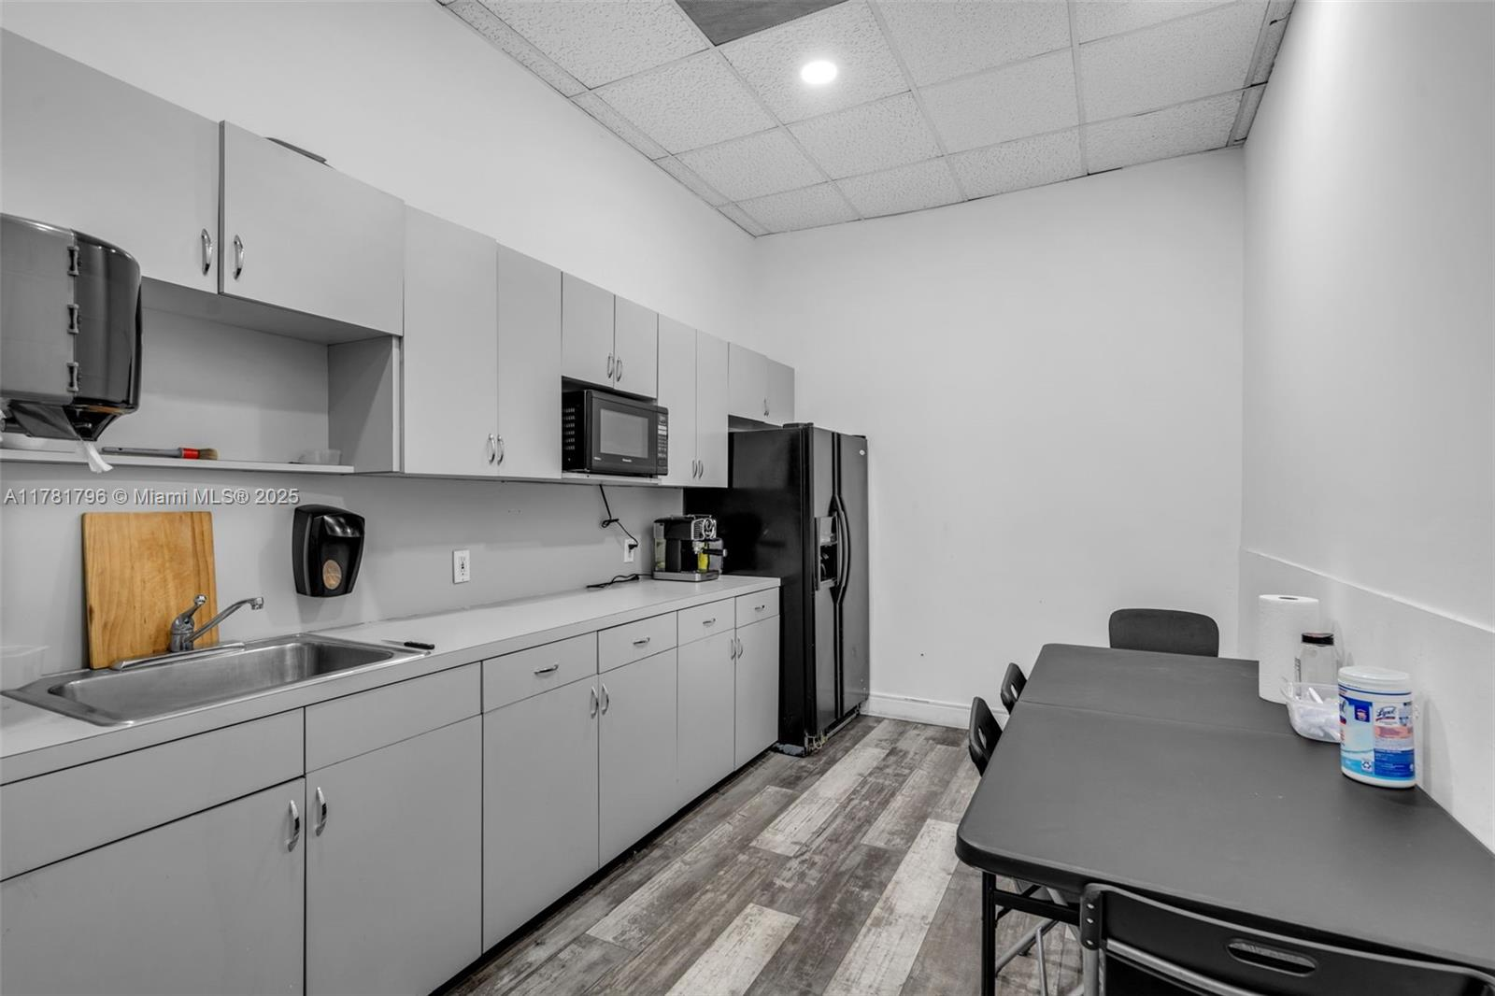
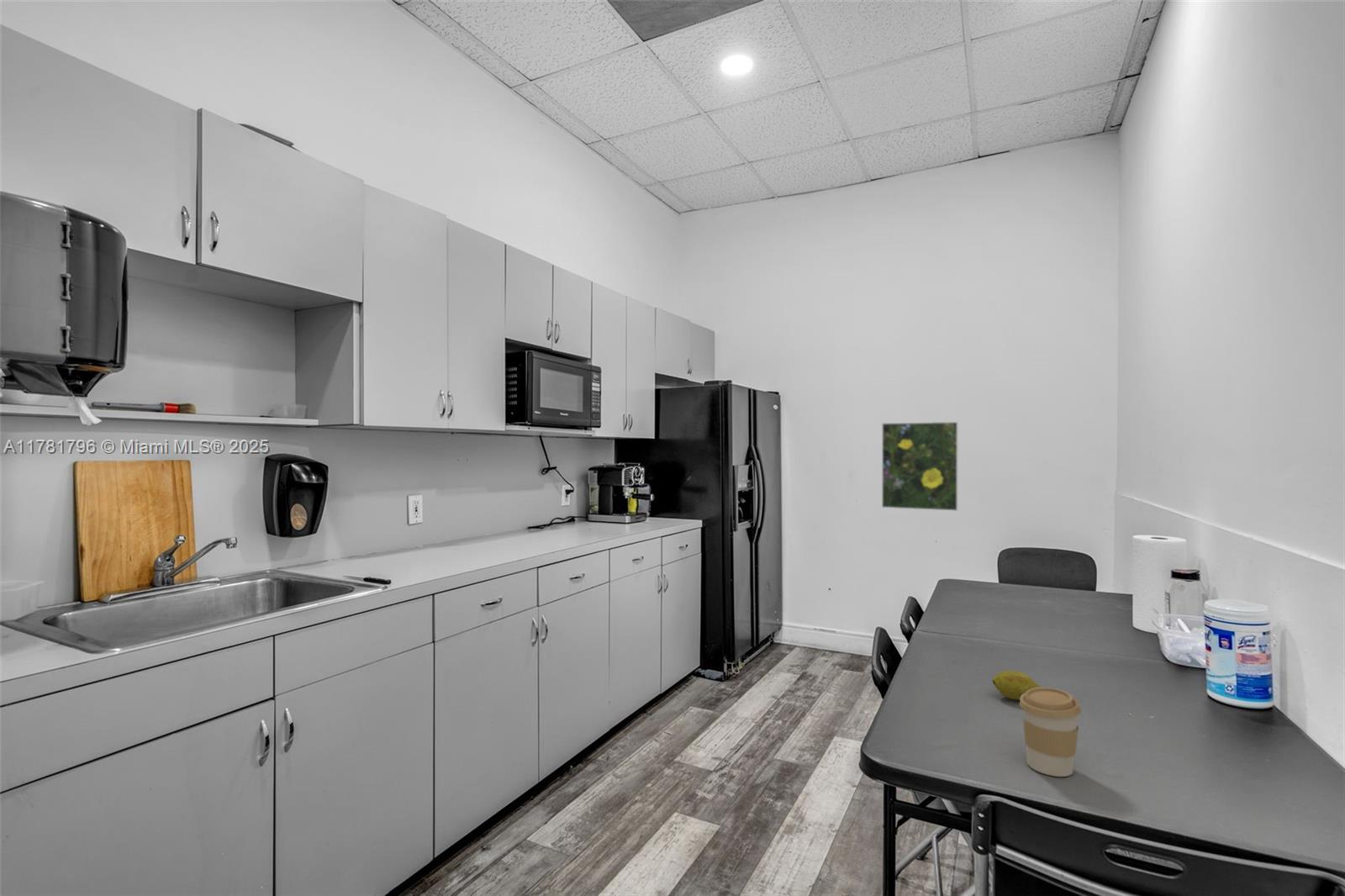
+ fruit [991,670,1042,701]
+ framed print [881,421,958,512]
+ coffee cup [1019,687,1082,777]
